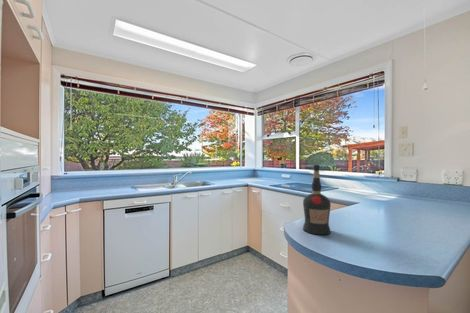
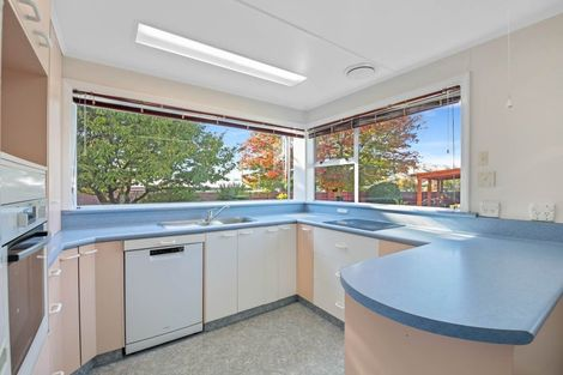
- liquor bottle [302,164,332,236]
